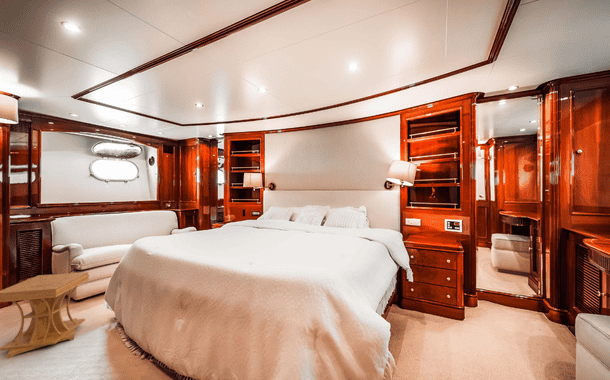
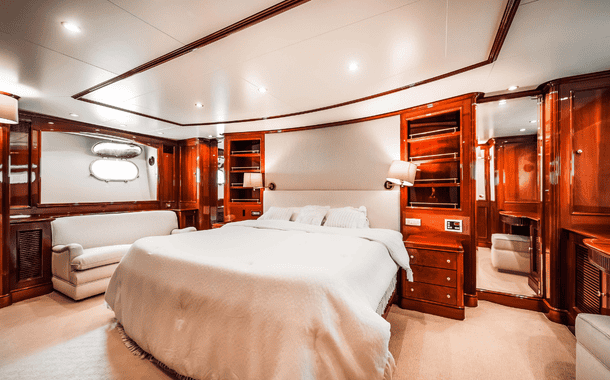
- side table [0,271,90,360]
